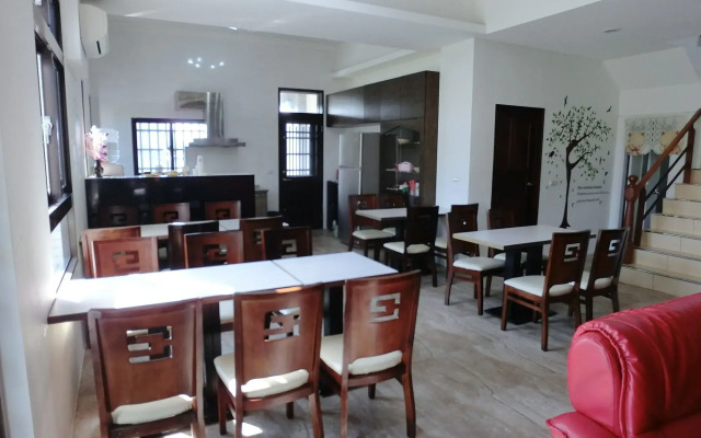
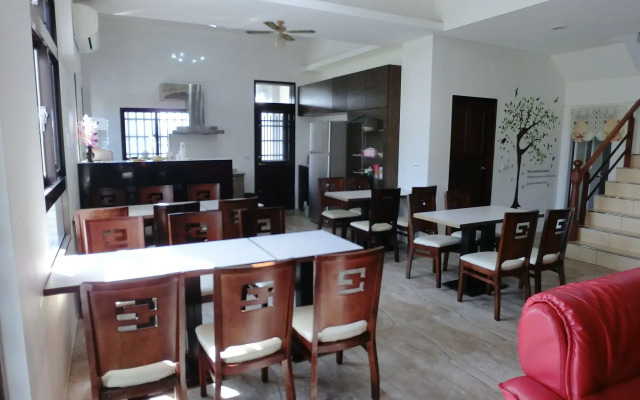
+ ceiling fan [244,19,317,49]
